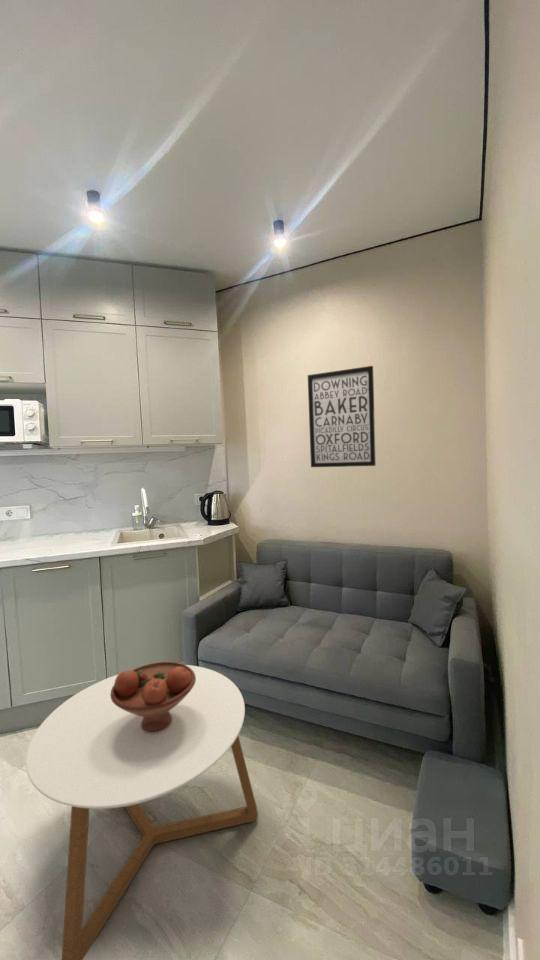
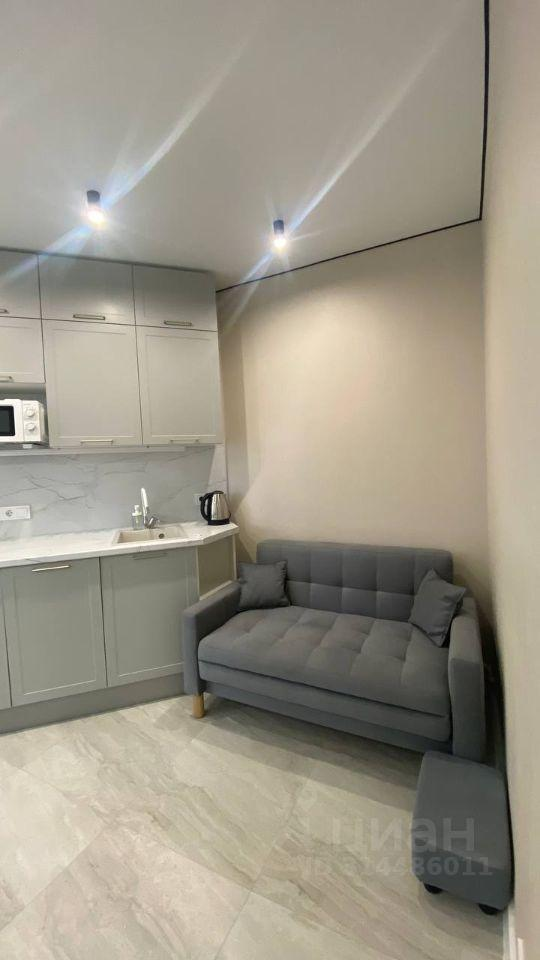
- coffee table [25,664,259,960]
- fruit bowl [110,661,196,733]
- wall art [307,365,377,468]
